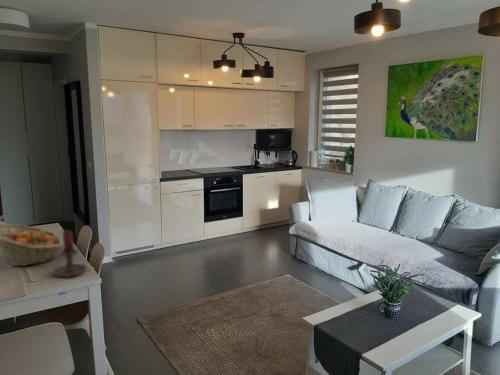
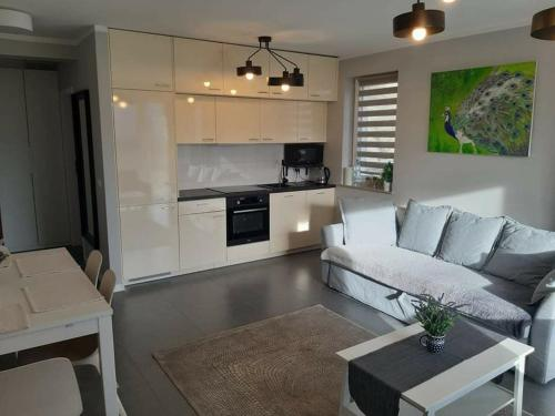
- fruit basket [0,223,64,267]
- candle holder [42,229,88,278]
